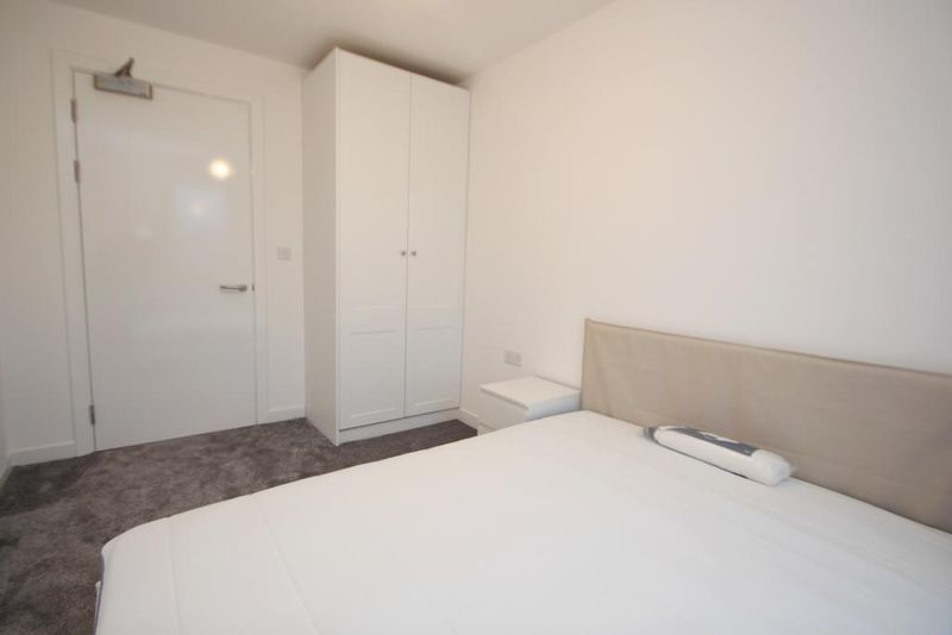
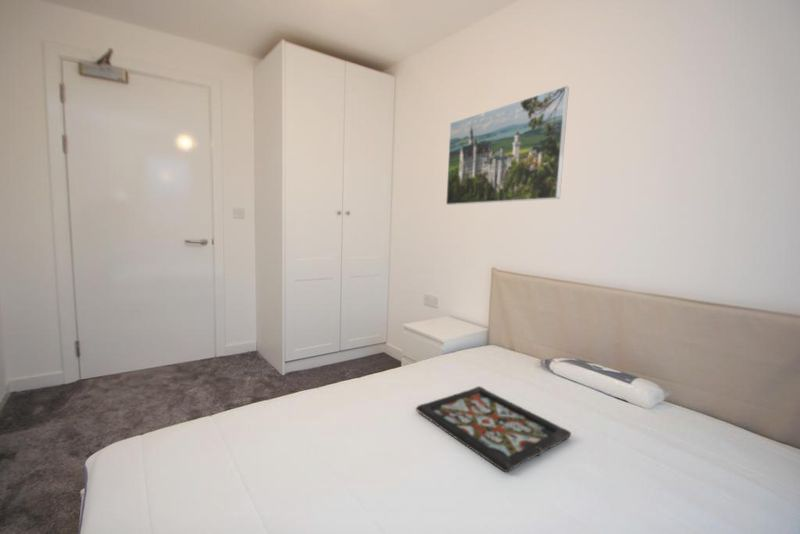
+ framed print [445,85,570,206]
+ decorative tray [415,385,572,473]
